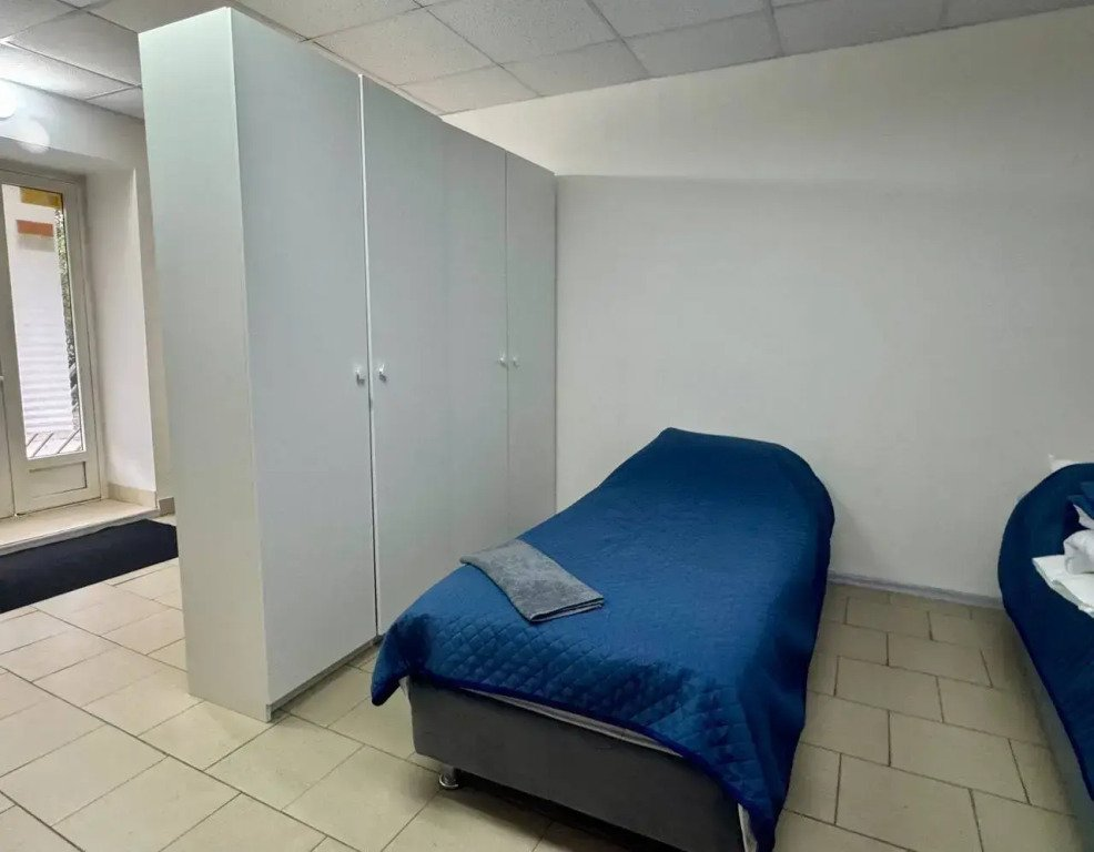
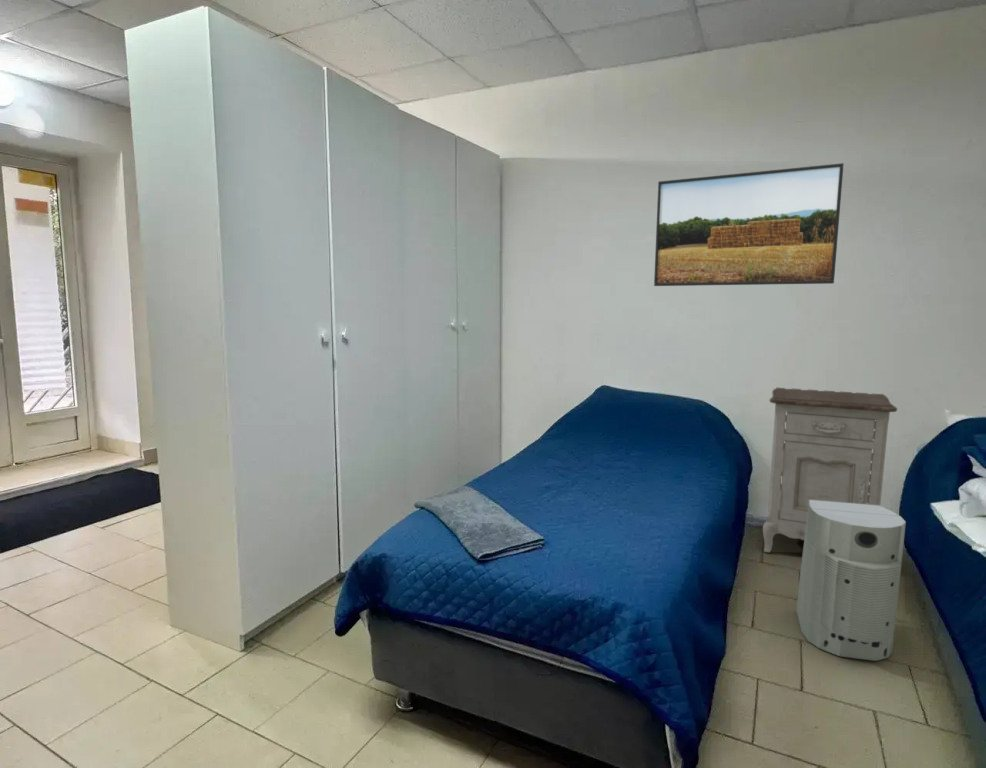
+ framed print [653,162,845,287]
+ nightstand [762,387,898,554]
+ fan [795,500,907,662]
